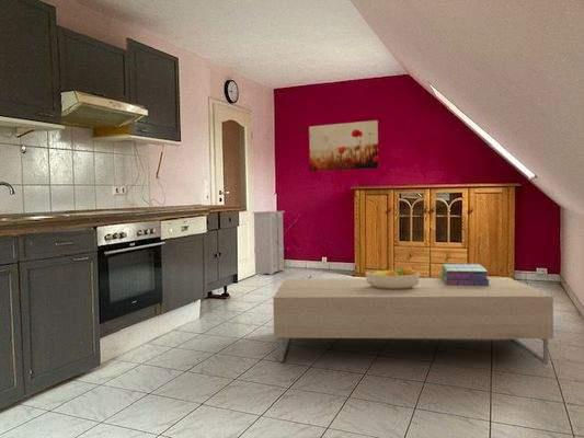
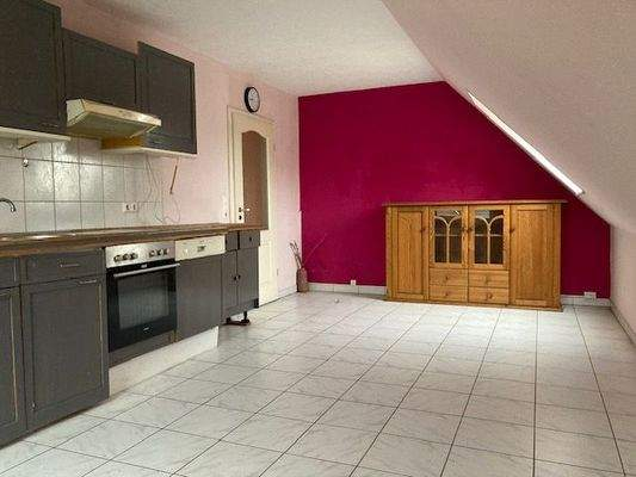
- storage cabinet [252,210,286,276]
- stack of books [439,263,490,286]
- coffee table [272,276,554,366]
- wall art [308,119,379,173]
- fruit bowl [365,266,421,289]
